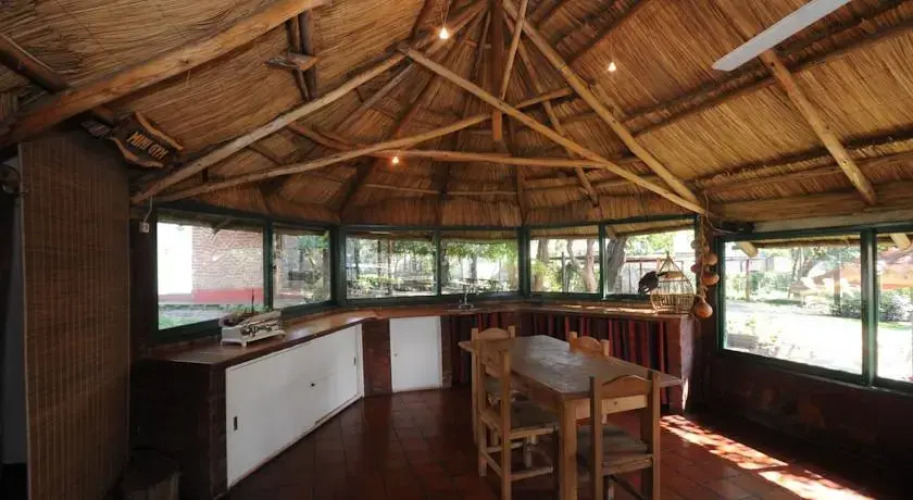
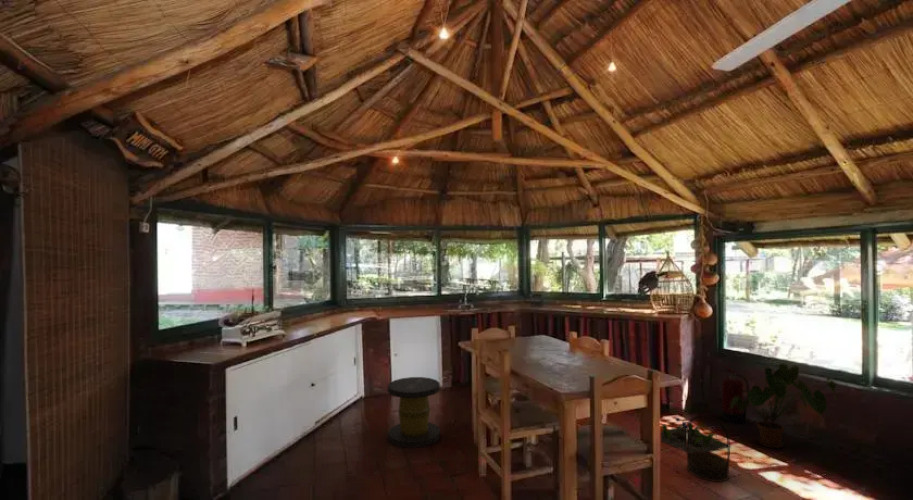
+ fire extinguisher [720,363,750,425]
+ stool [387,376,441,449]
+ potted plant [660,413,732,453]
+ basket [686,414,731,483]
+ house plant [730,363,839,449]
